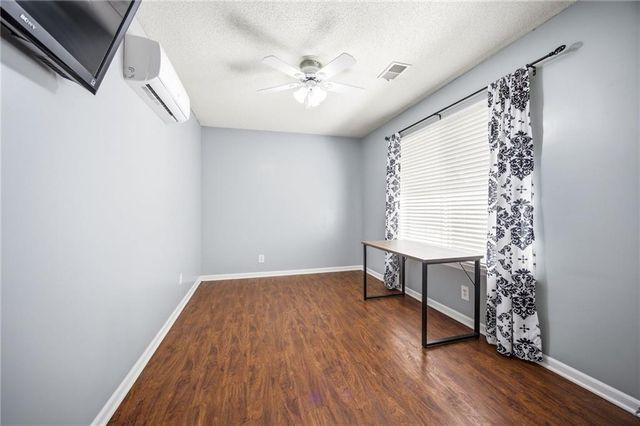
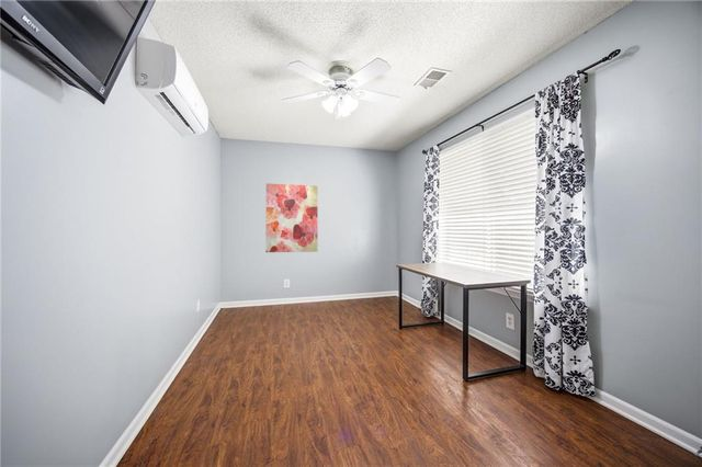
+ wall art [264,182,319,253]
